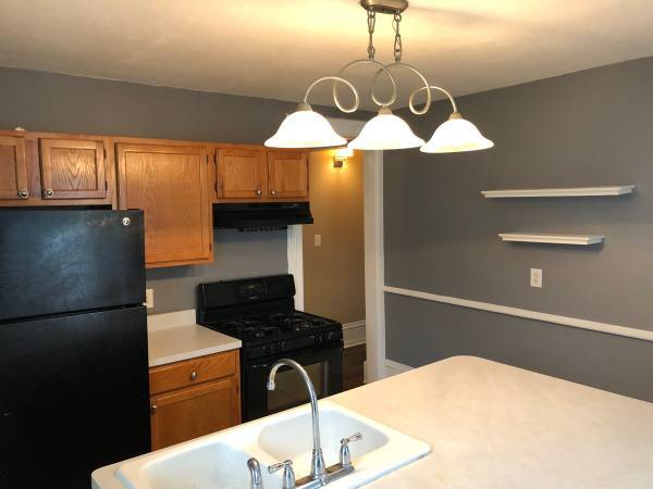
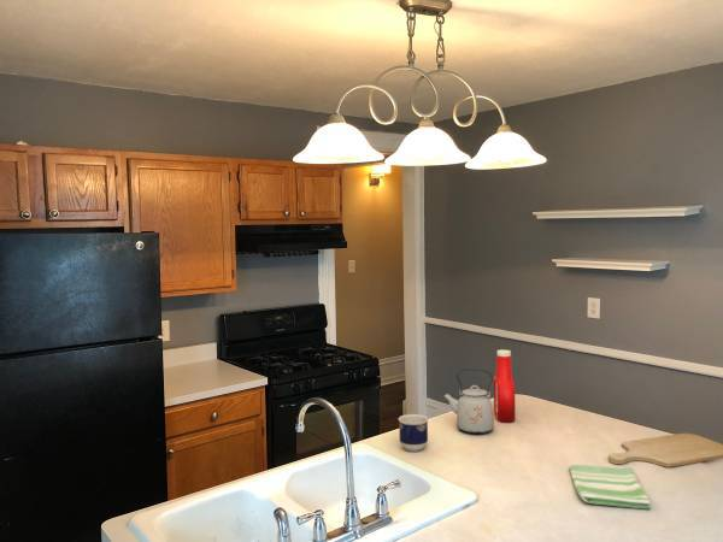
+ kettle [442,367,495,435]
+ chopping board [607,432,723,469]
+ dish towel [568,464,652,509]
+ soap bottle [493,348,516,424]
+ cup [398,413,429,453]
